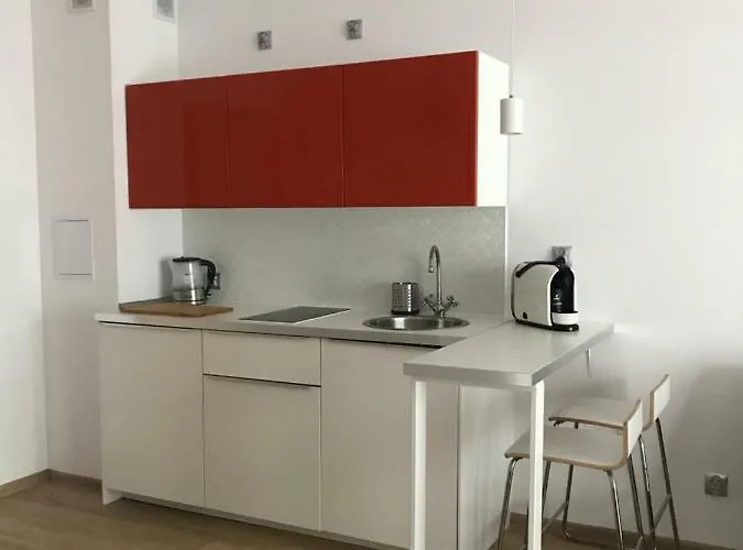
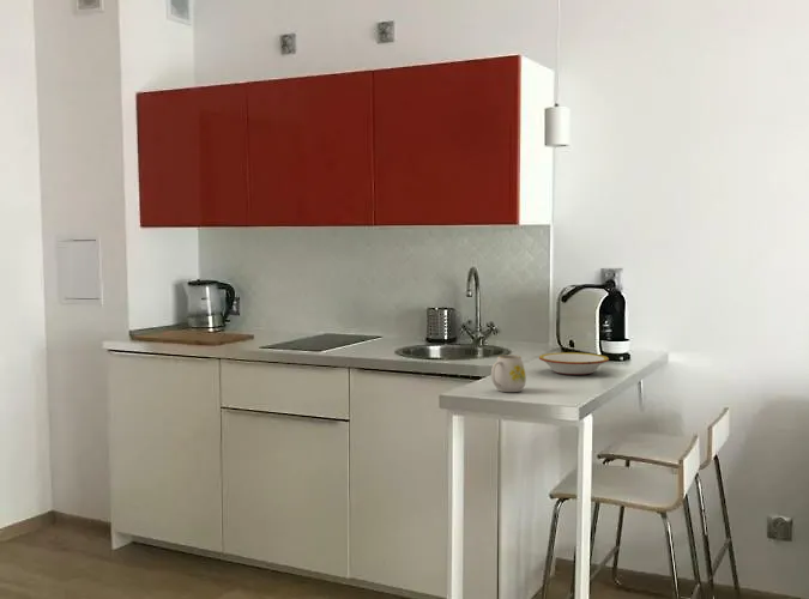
+ mug [490,353,527,393]
+ bowl [538,351,610,376]
